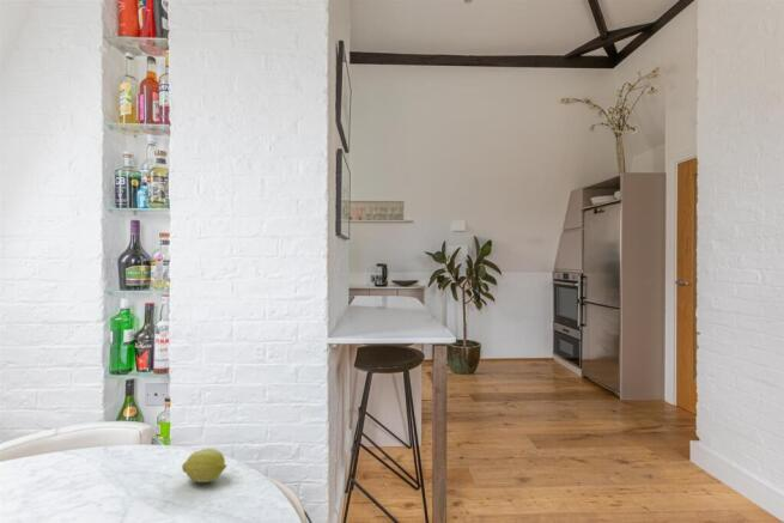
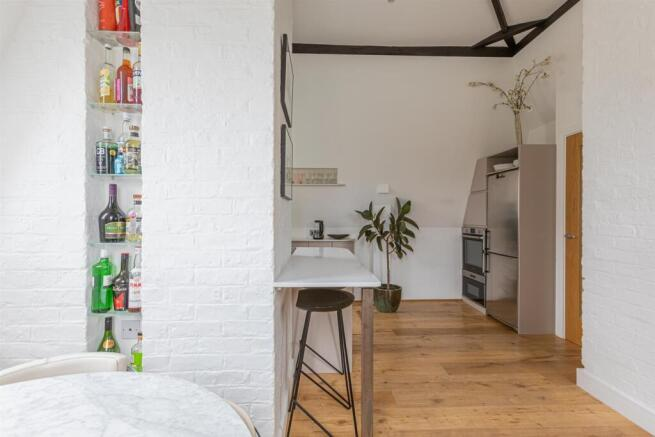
- fruit [181,448,227,484]
